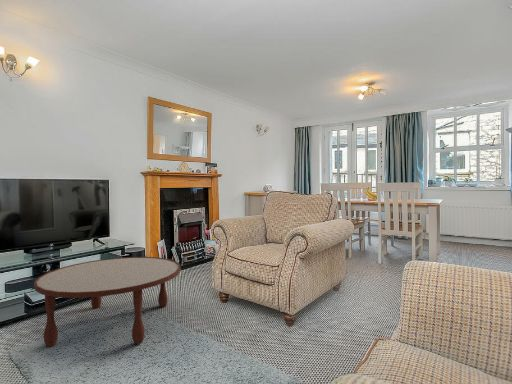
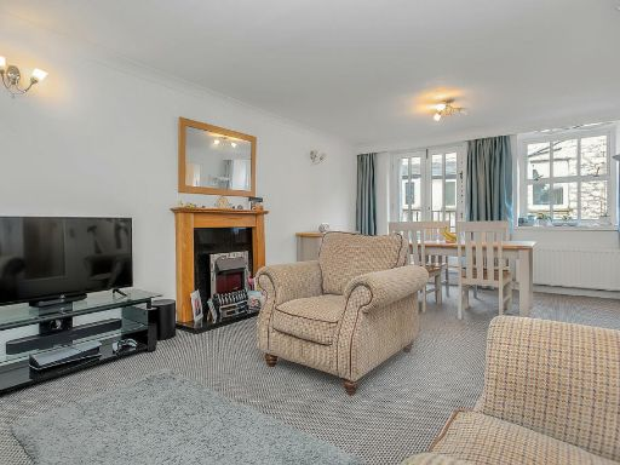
- coffee table [33,256,182,348]
